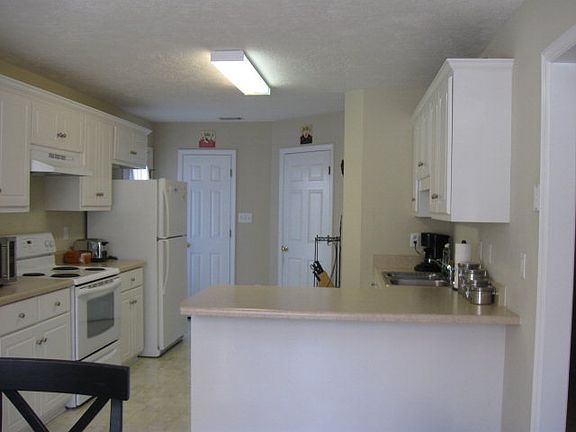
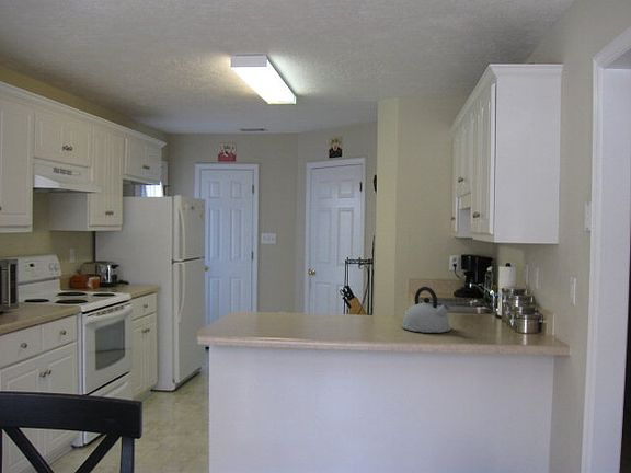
+ kettle [401,286,451,334]
